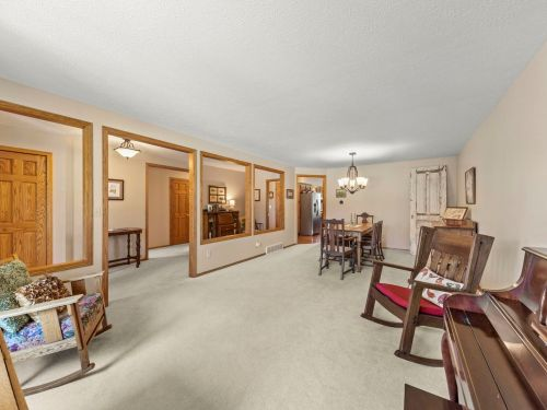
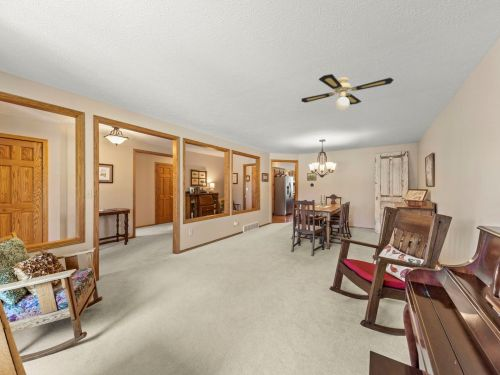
+ ceiling fan [300,73,394,112]
